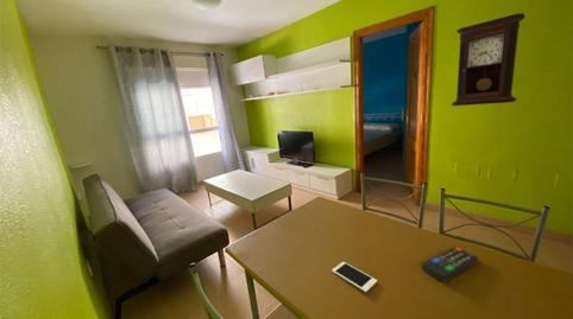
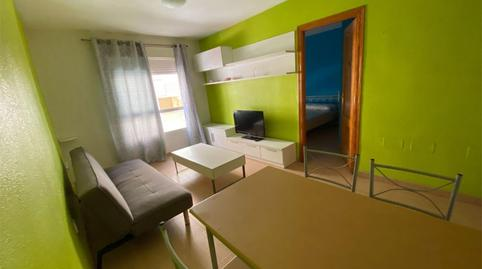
- cell phone [330,261,378,293]
- remote control [421,245,479,282]
- pendulum clock [451,12,527,107]
